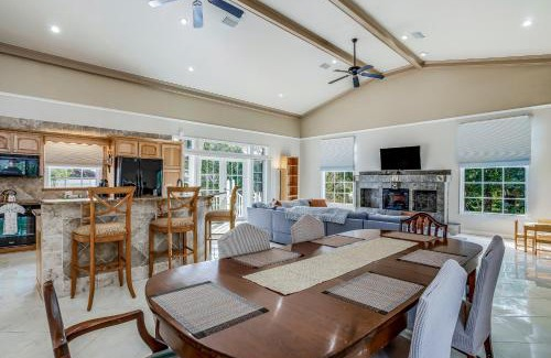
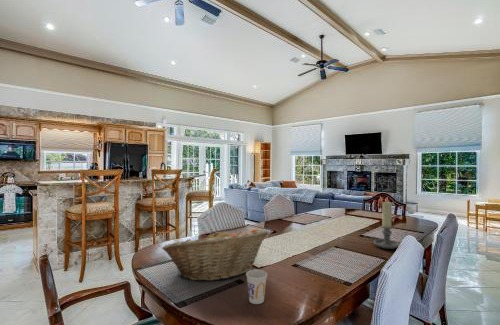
+ fruit basket [161,228,269,282]
+ cup [245,269,268,305]
+ candle holder [370,201,401,250]
